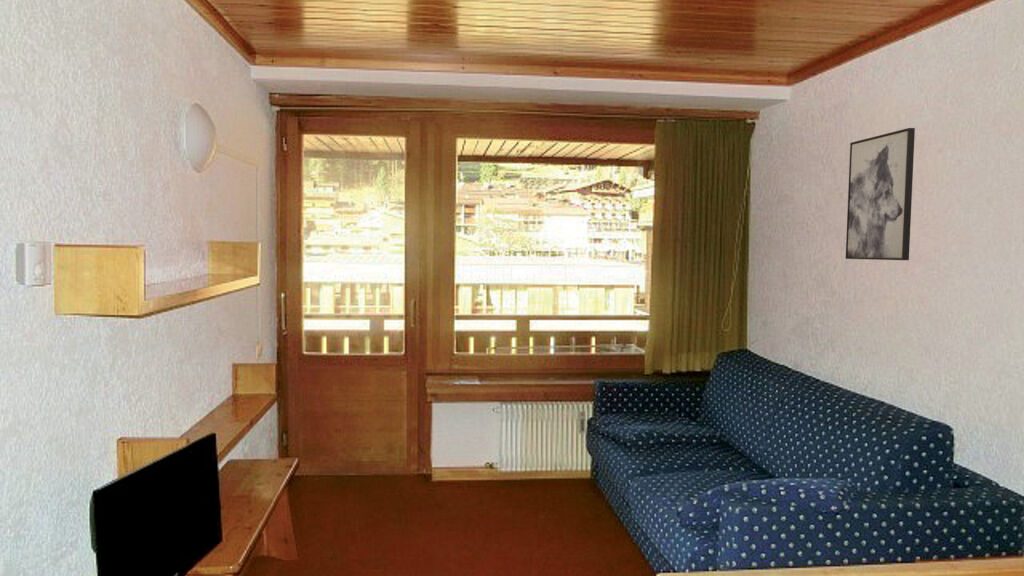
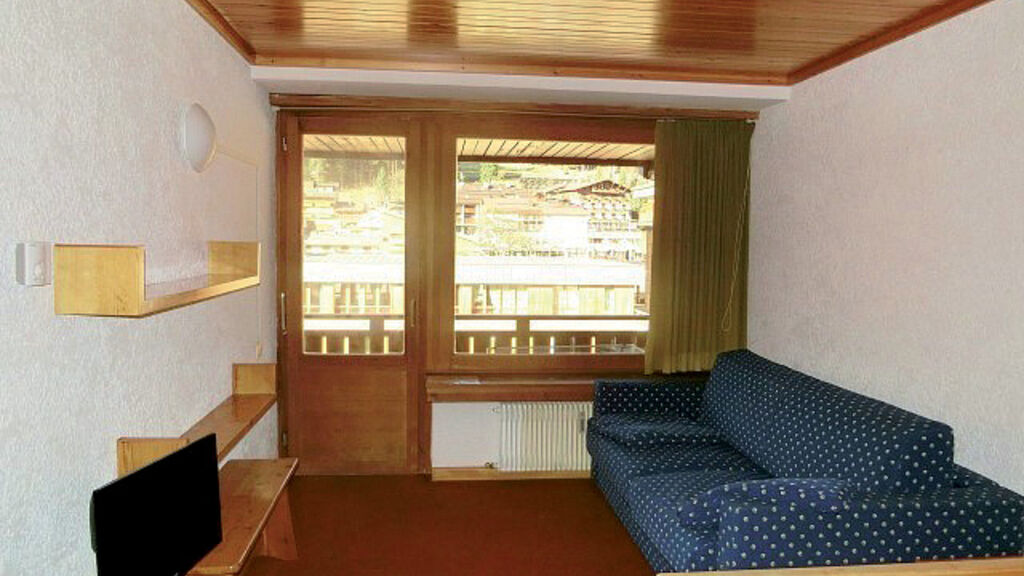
- wall art [845,127,916,261]
